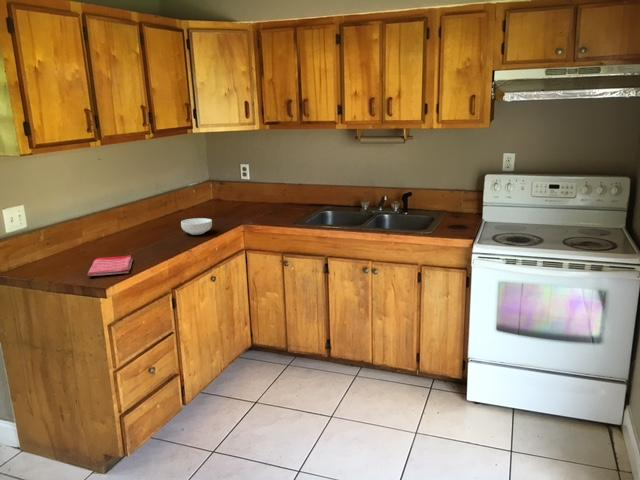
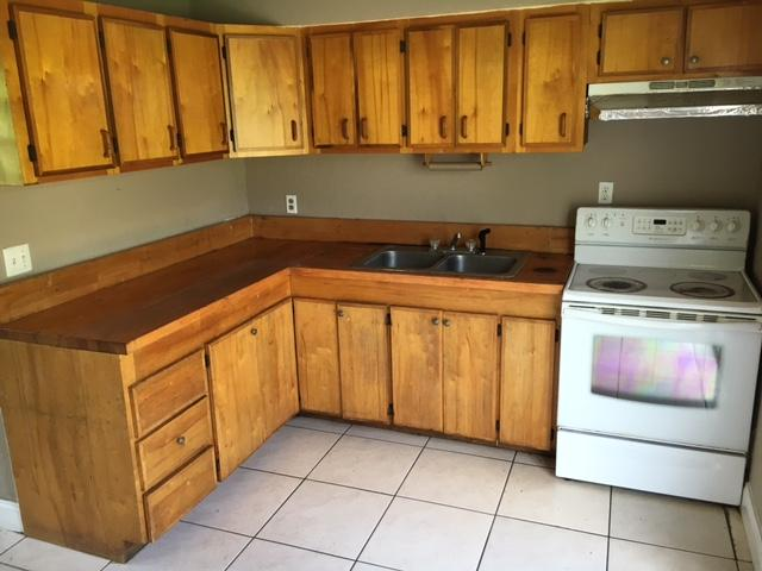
- dish towel [87,254,134,277]
- cereal bowl [180,217,213,236]
